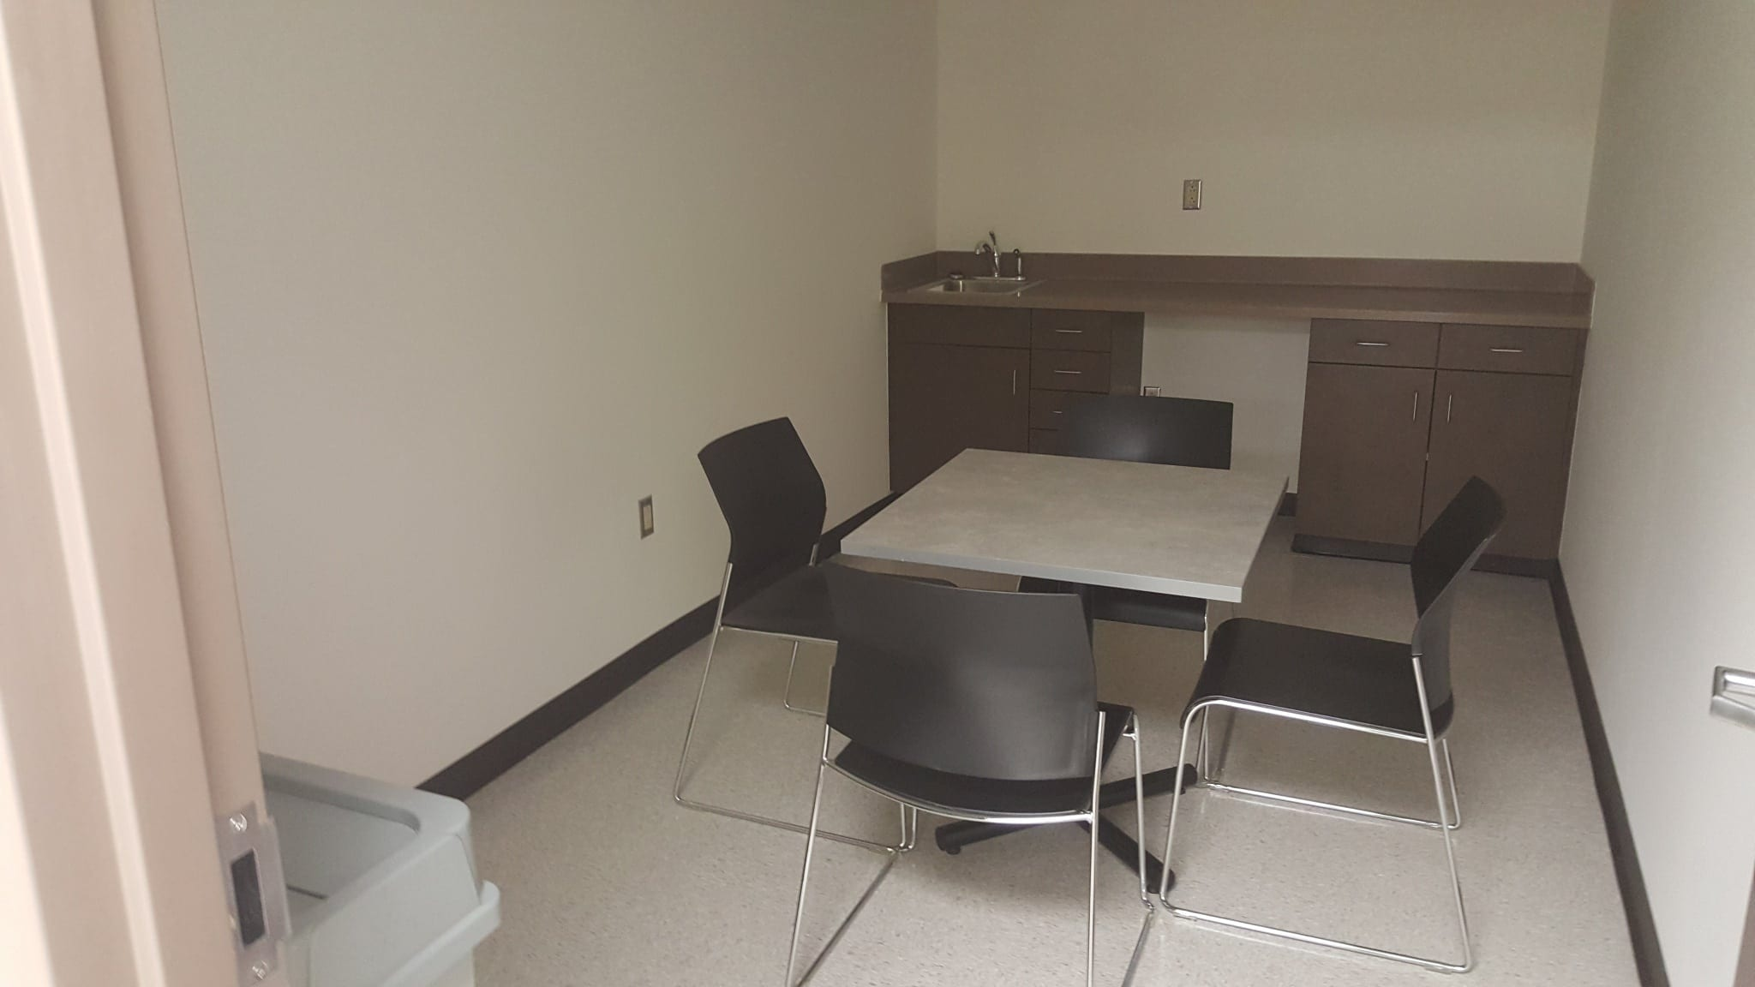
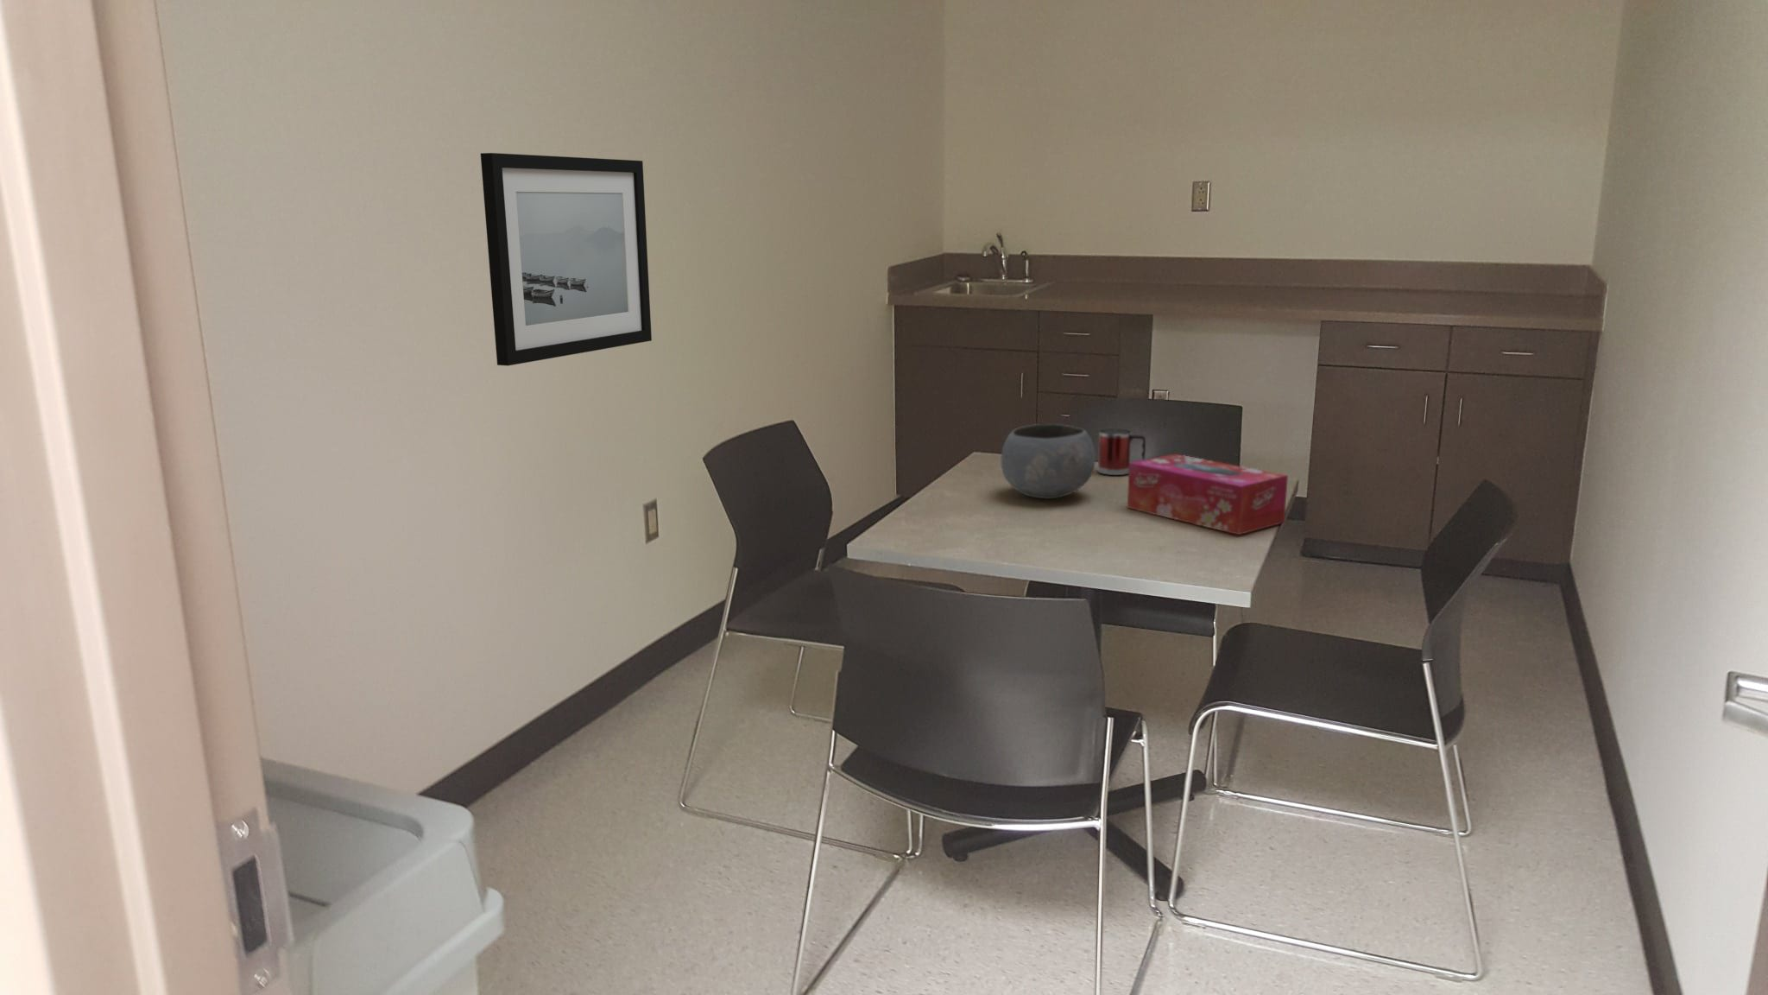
+ bowl [999,423,1096,501]
+ mug [1094,428,1146,476]
+ wall art [480,152,652,366]
+ tissue box [1127,453,1288,536]
